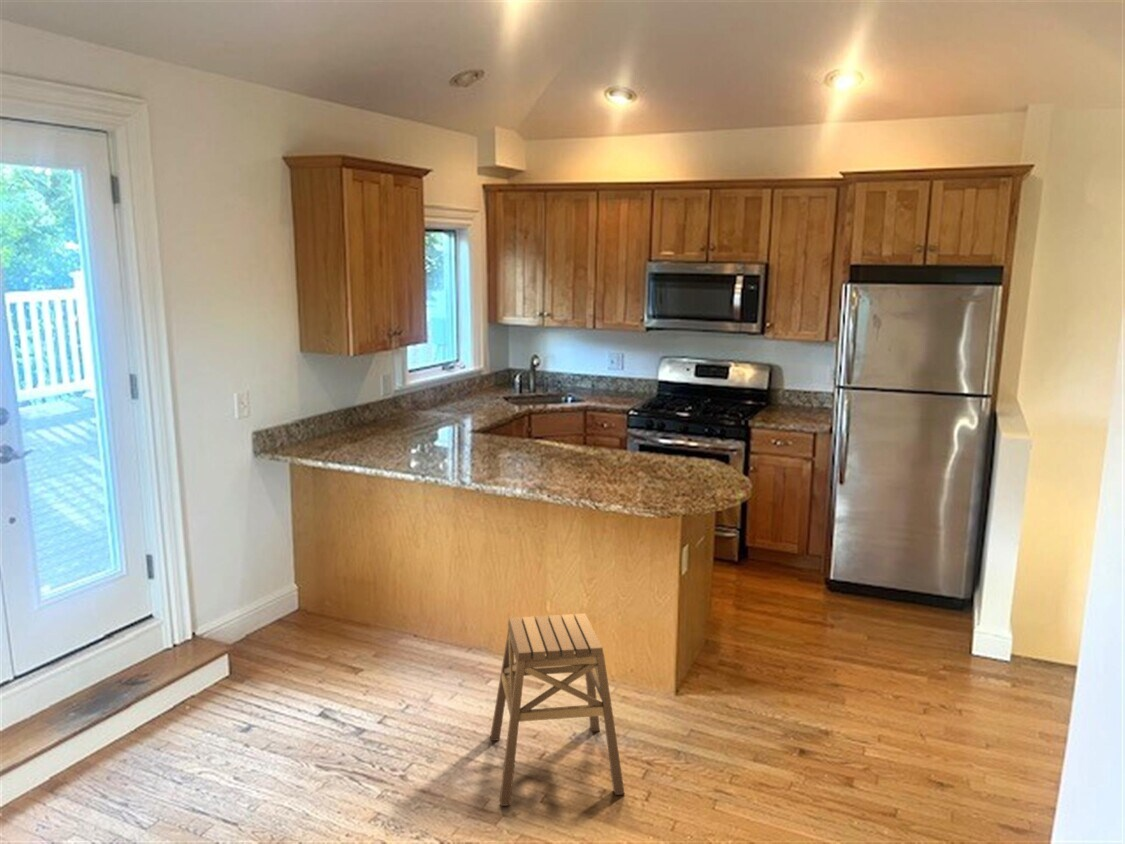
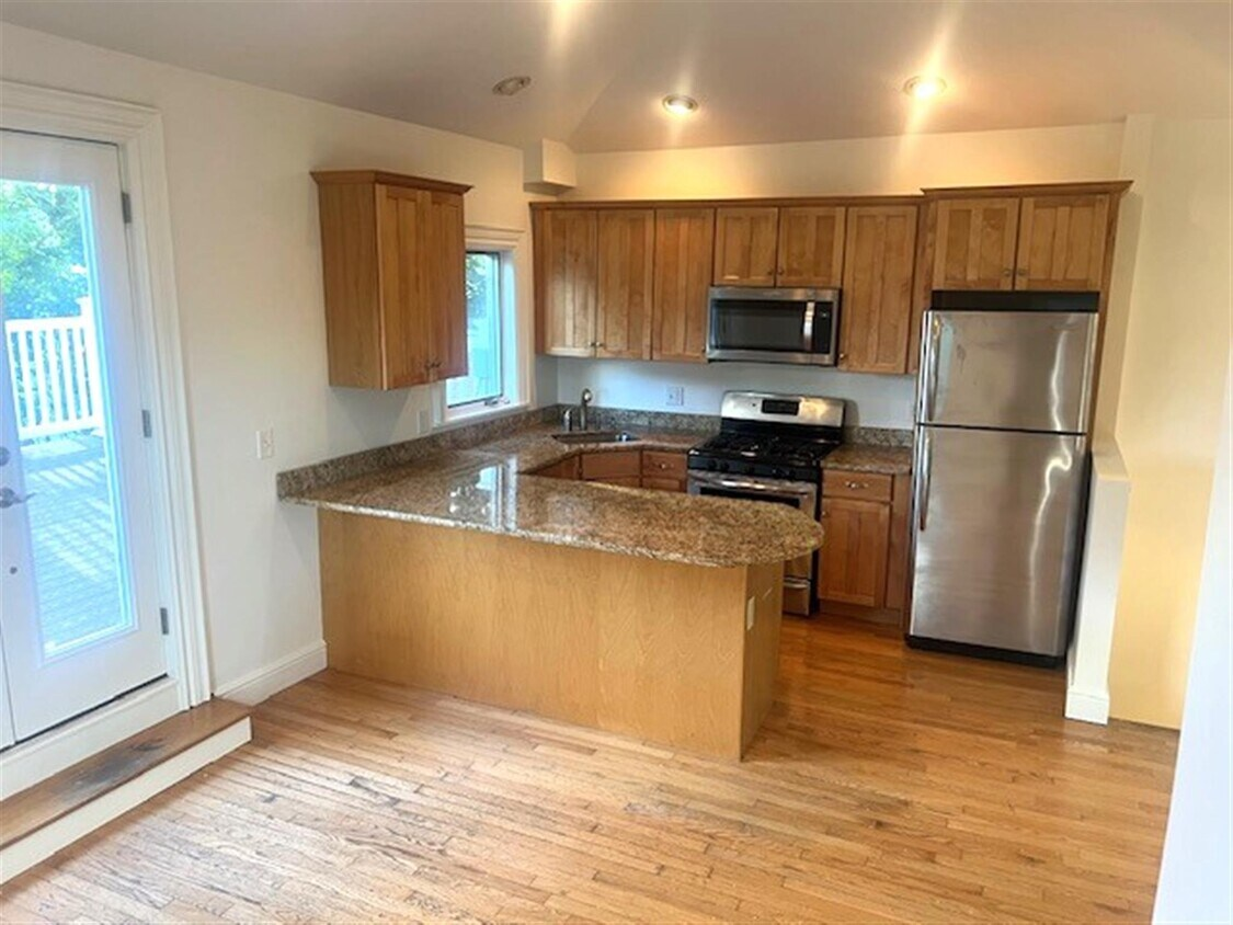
- stool [489,612,626,807]
